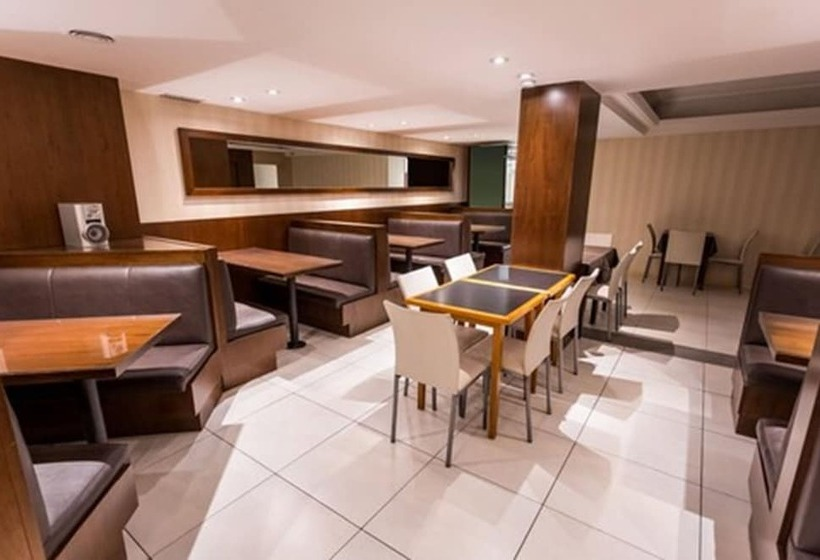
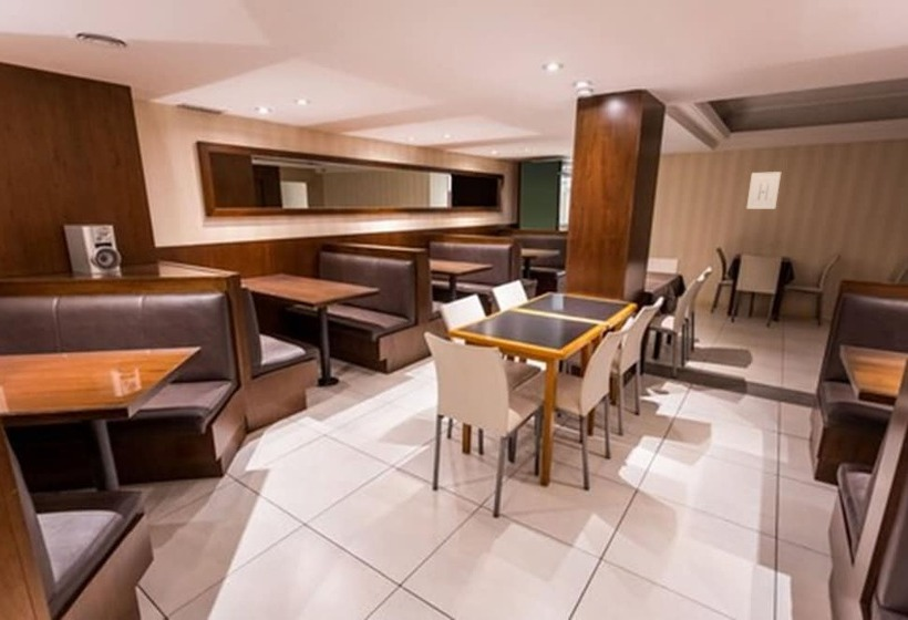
+ wall art [745,170,782,210]
